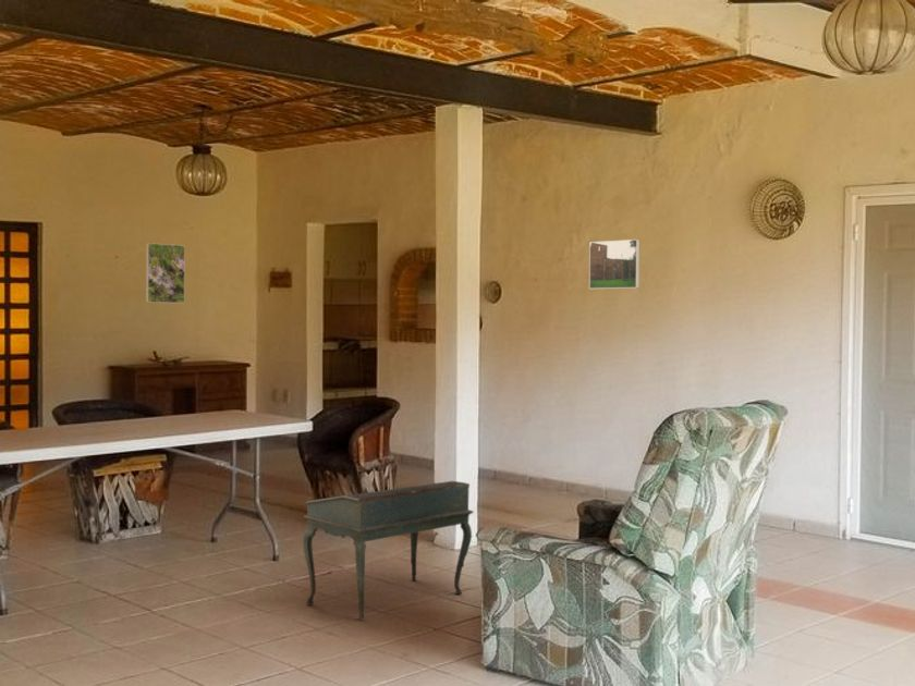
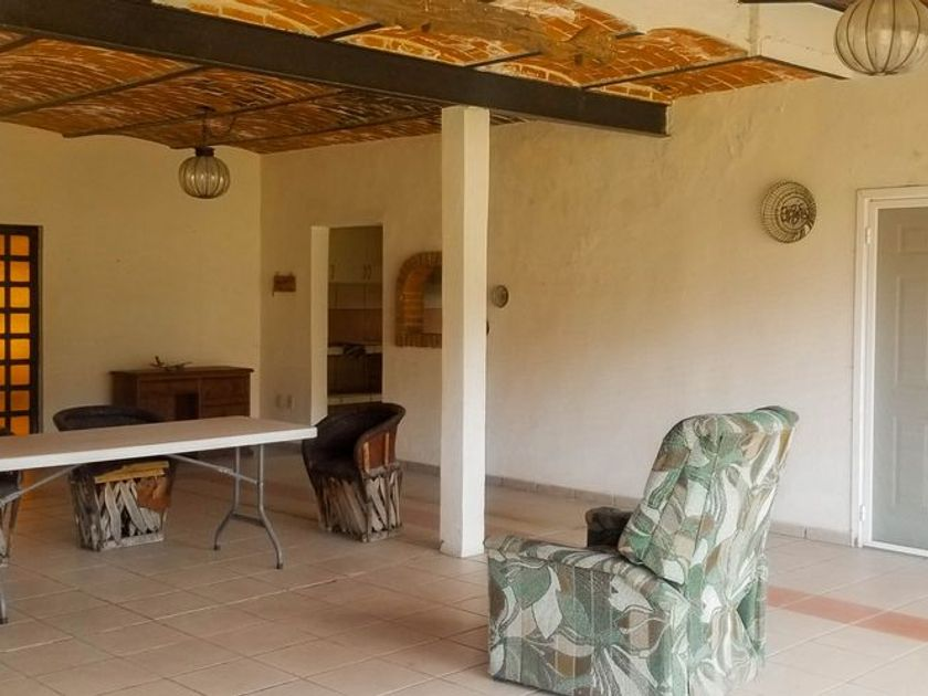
- writing desk [302,480,475,620]
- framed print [145,242,186,304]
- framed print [588,238,640,290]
